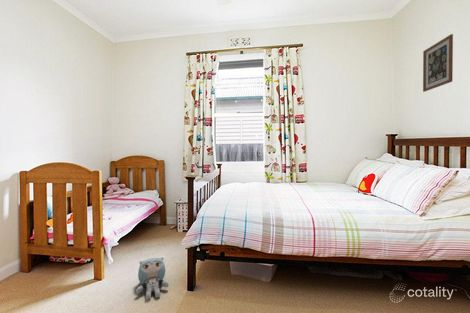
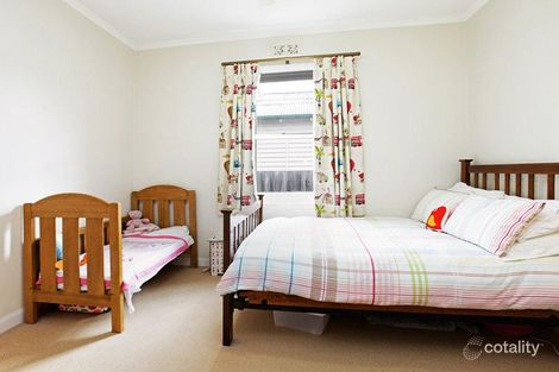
- wall art [422,33,454,93]
- plush toy [135,256,170,301]
